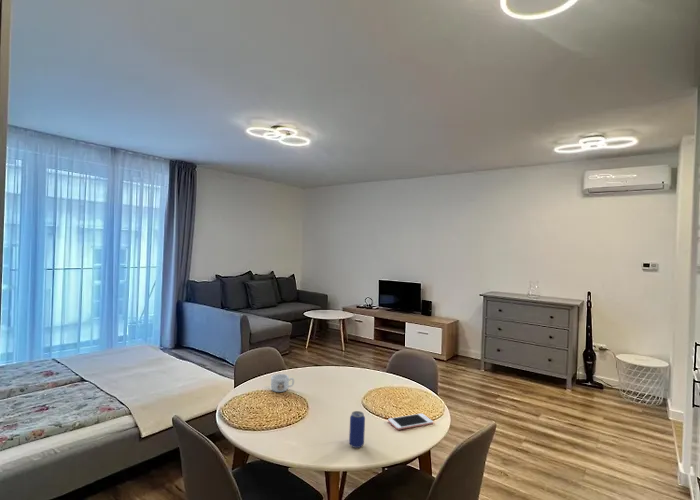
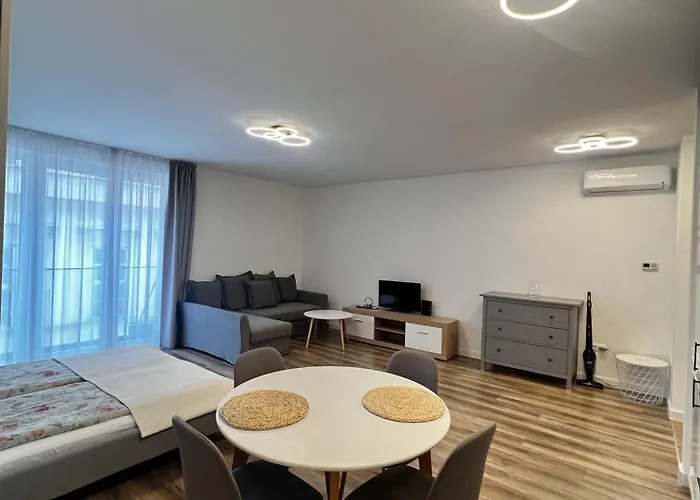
- mug [270,373,295,393]
- cell phone [387,412,434,431]
- beverage can [348,410,366,449]
